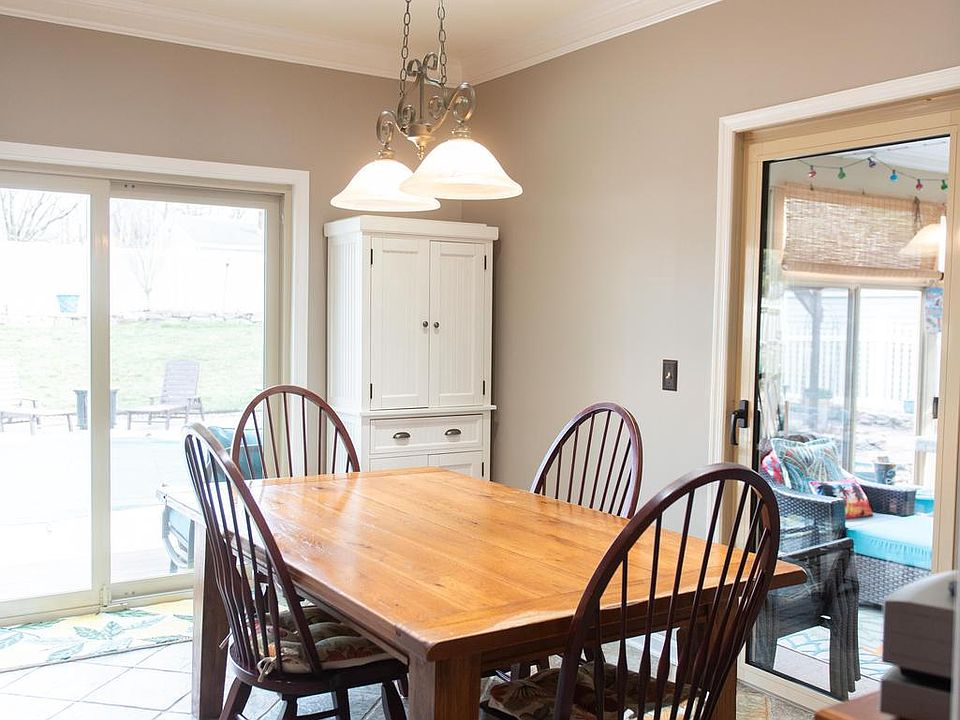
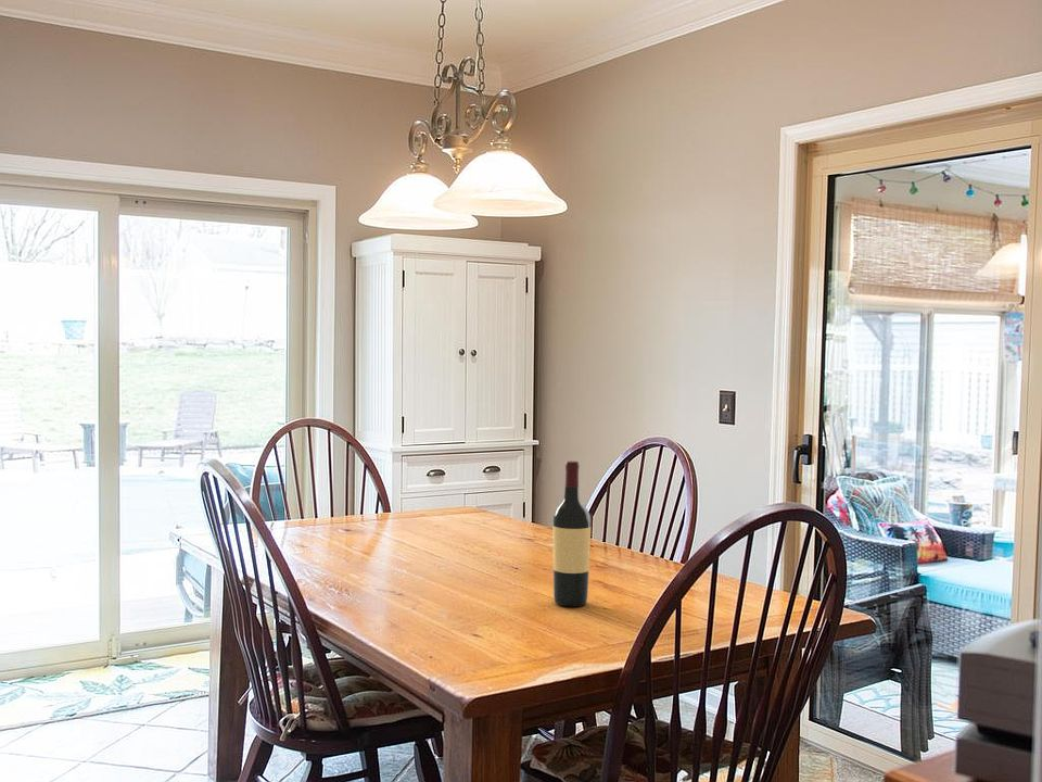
+ wine bottle [551,461,592,607]
